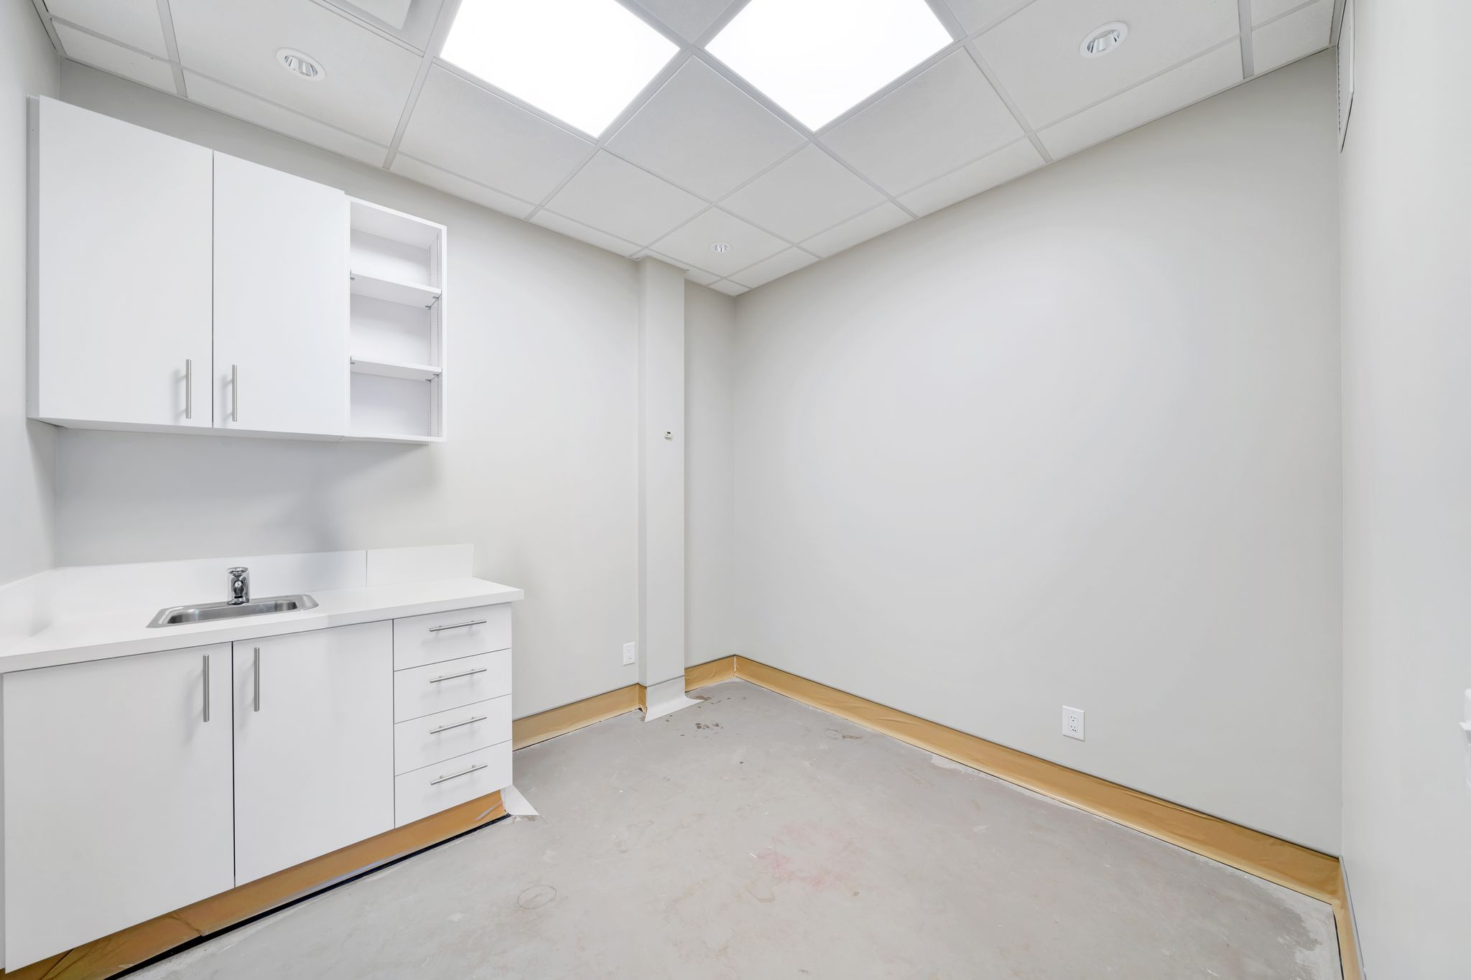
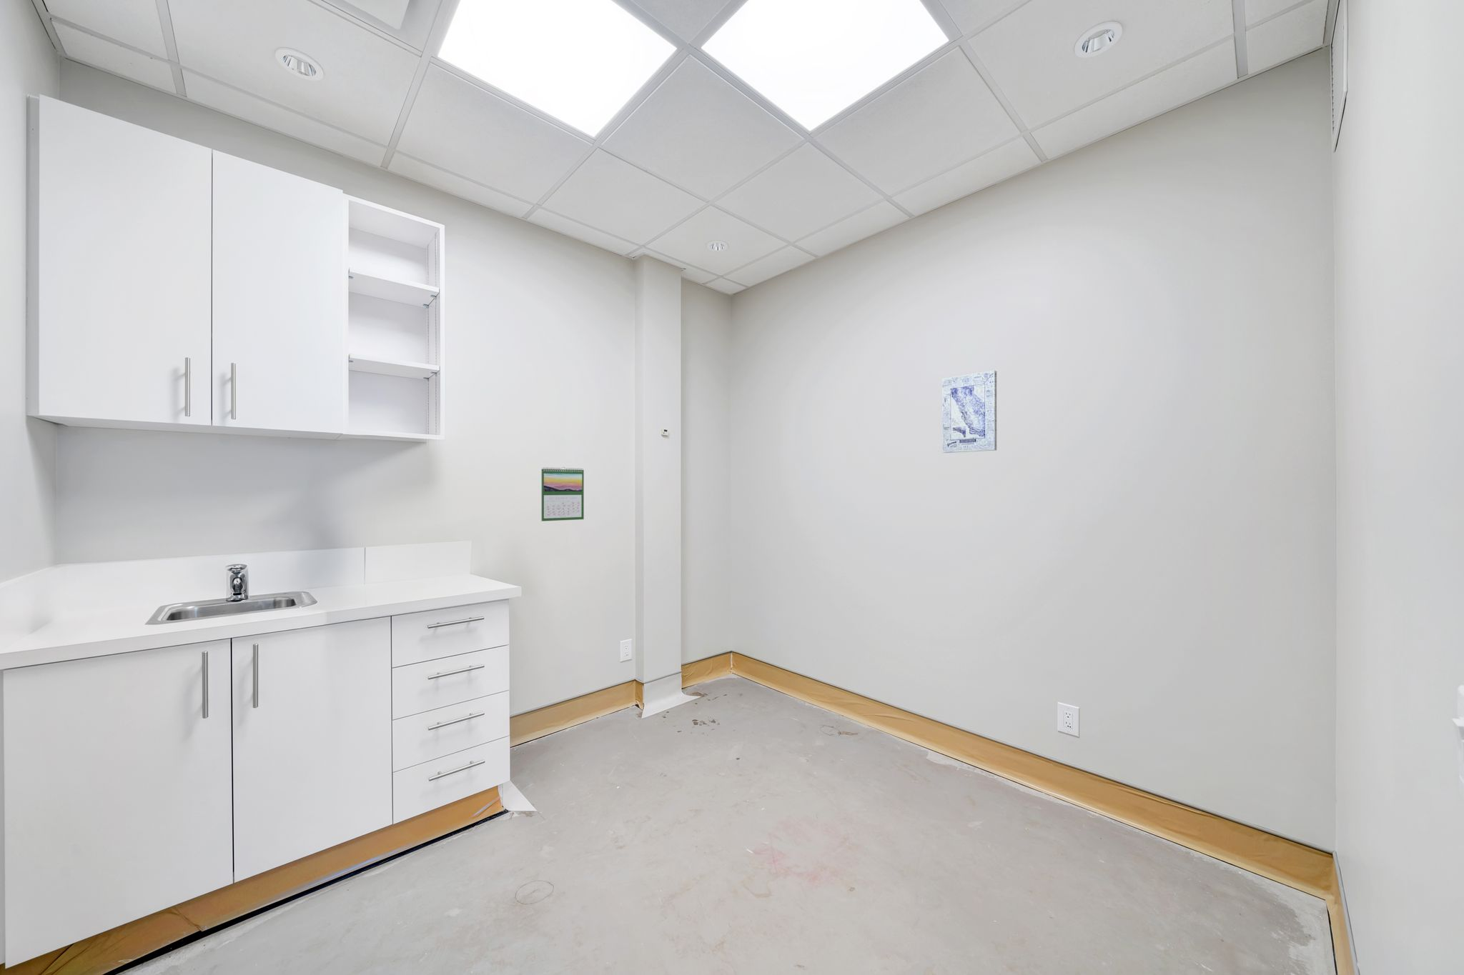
+ calendar [540,467,585,521]
+ wall art [943,370,997,454]
